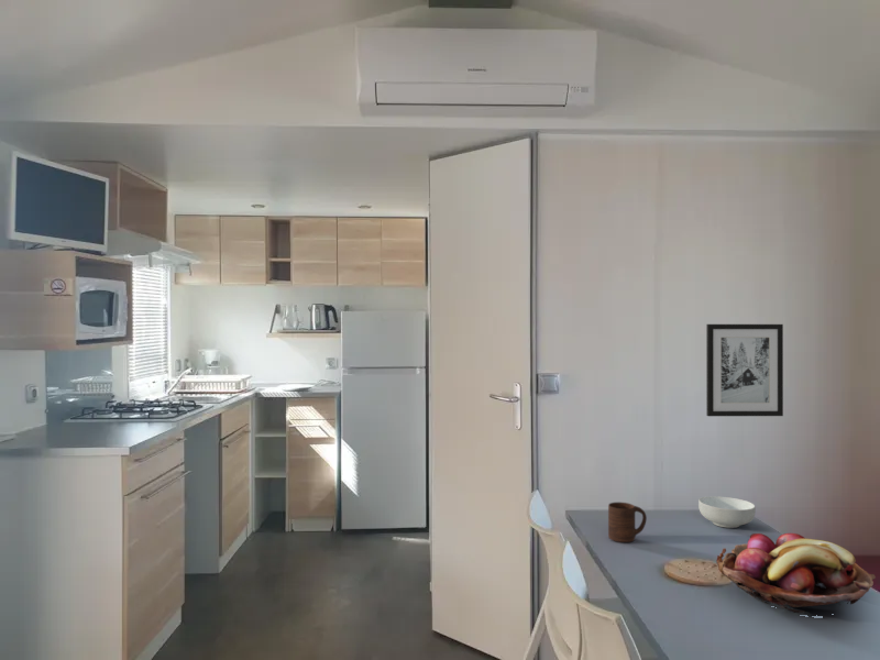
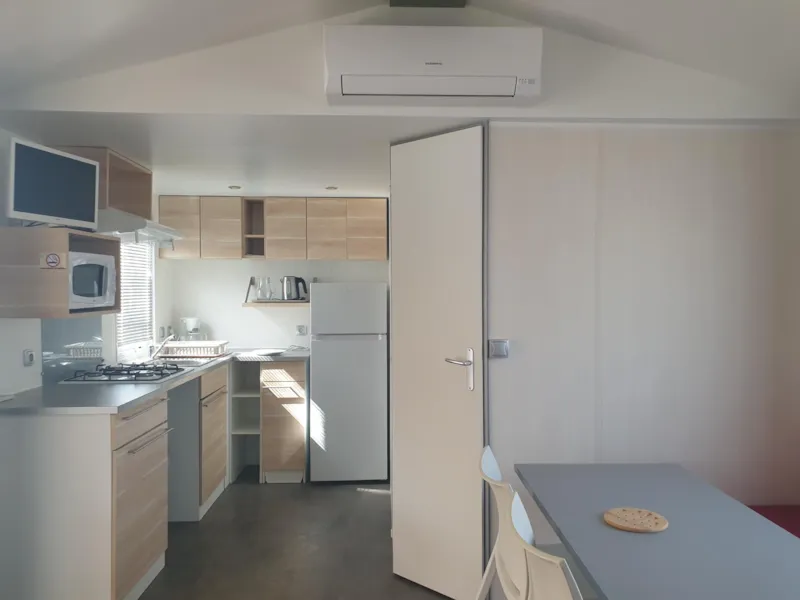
- cup [607,502,648,543]
- wall art [705,323,784,417]
- fruit basket [715,532,877,618]
- cereal bowl [697,495,757,529]
